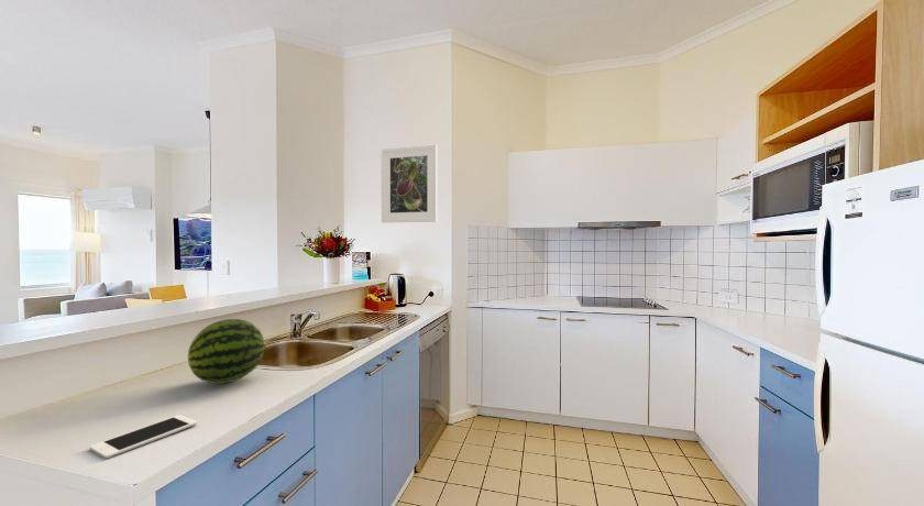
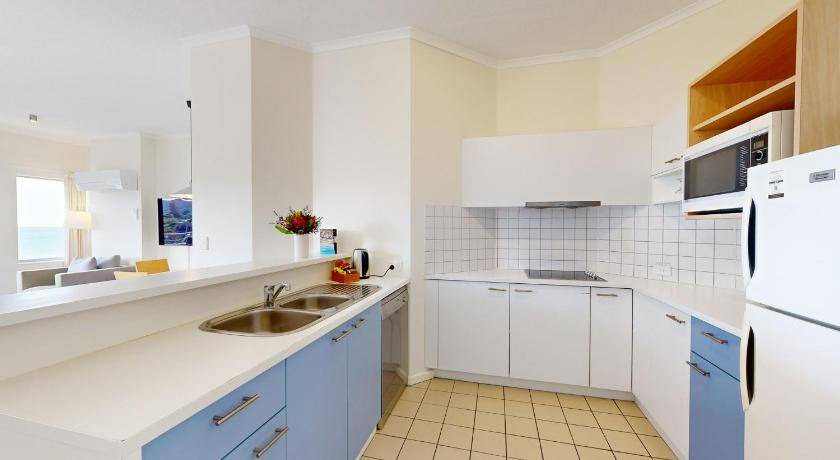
- fruit [187,318,266,385]
- cell phone [88,414,198,460]
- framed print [381,143,439,224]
